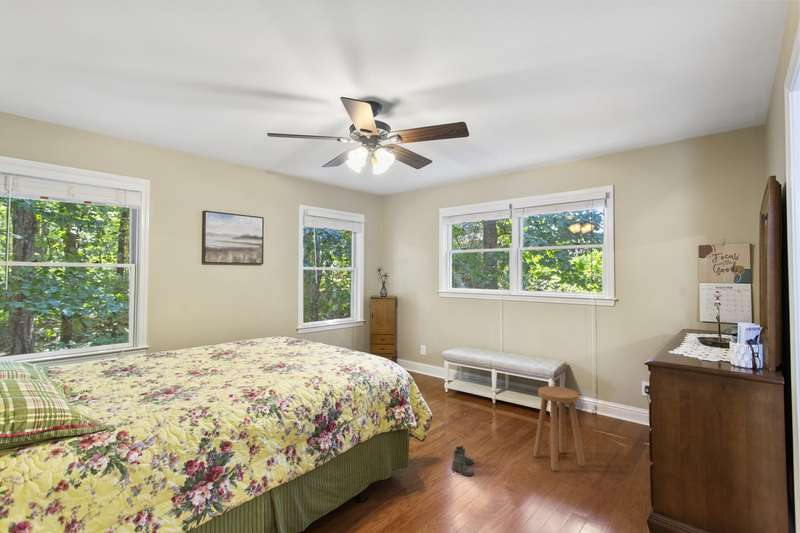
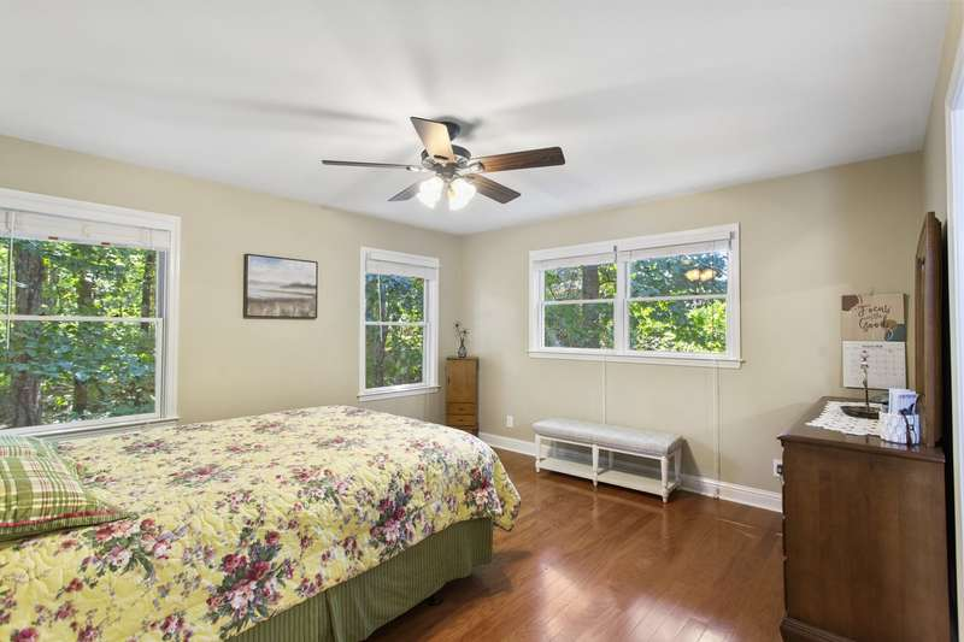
- boots [450,445,475,477]
- stool [533,385,586,472]
